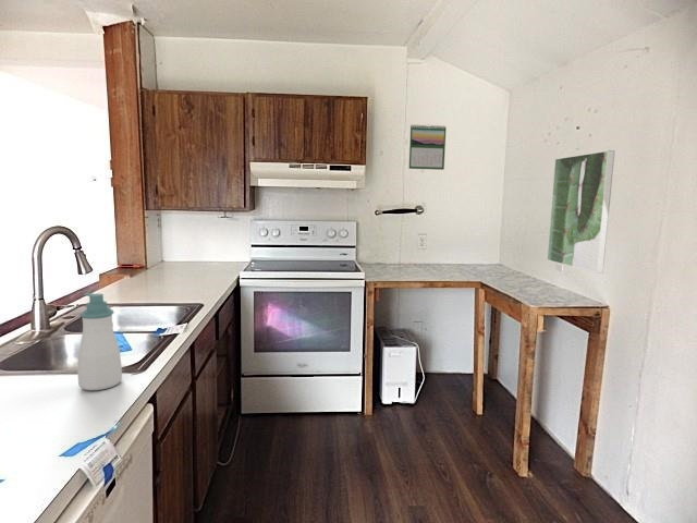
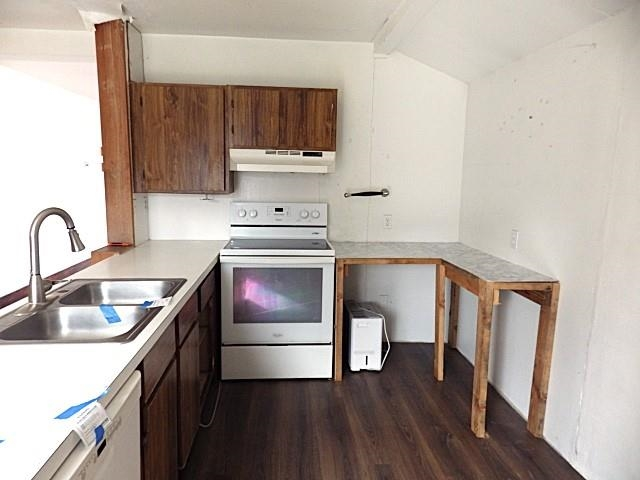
- calendar [407,123,448,171]
- soap bottle [76,292,123,391]
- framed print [546,149,616,275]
